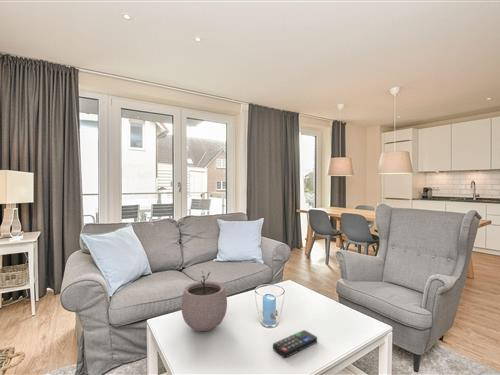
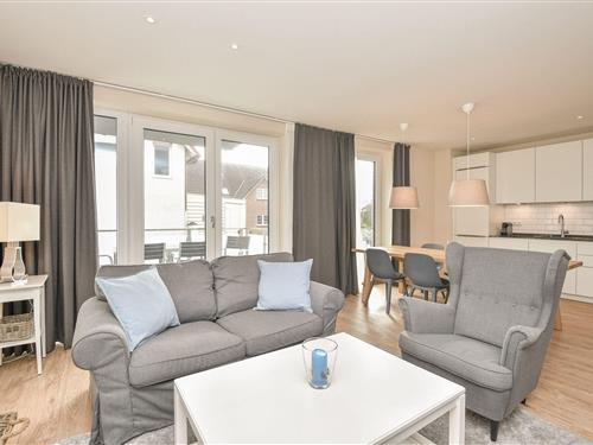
- plant pot [180,270,228,332]
- remote control [272,329,318,358]
